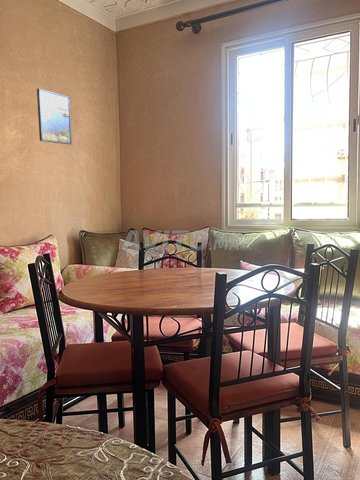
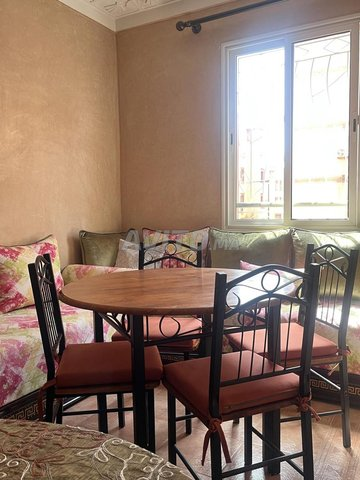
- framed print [36,87,73,145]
